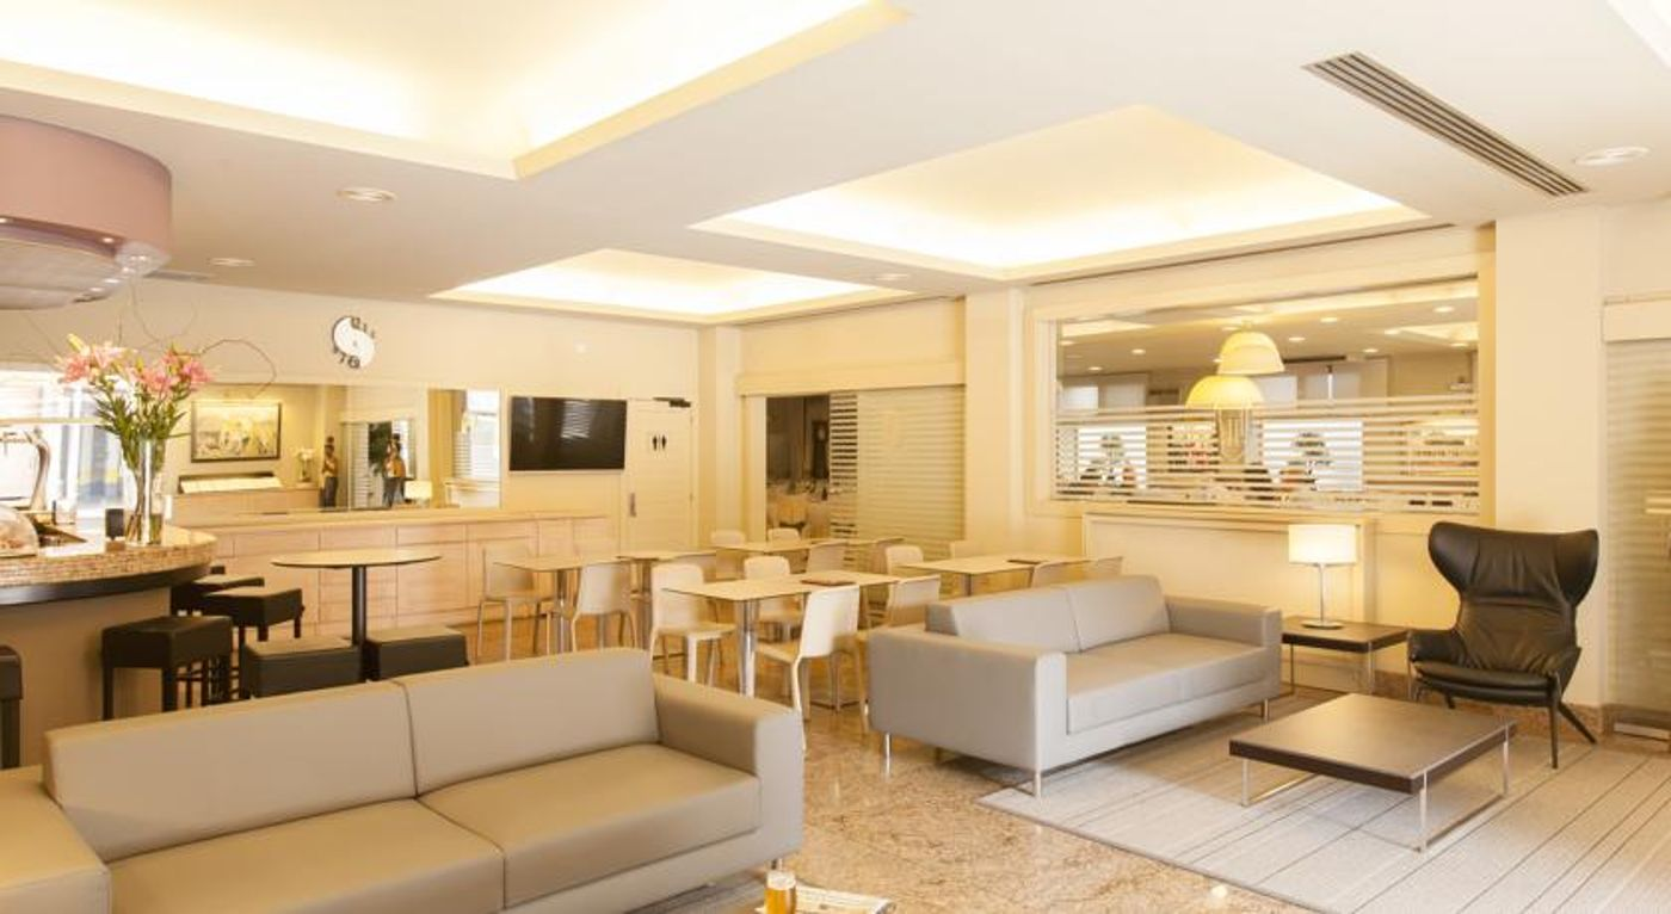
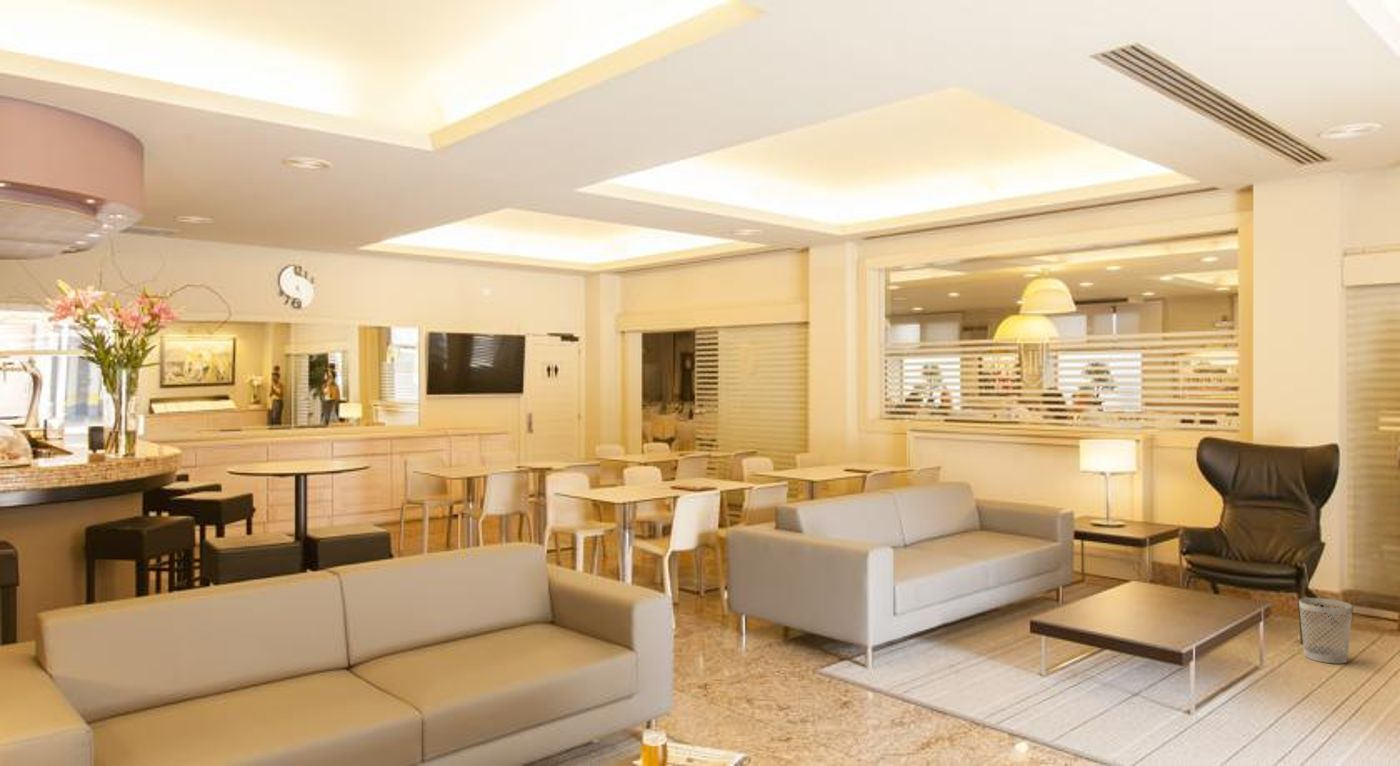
+ wastebasket [1298,597,1354,665]
